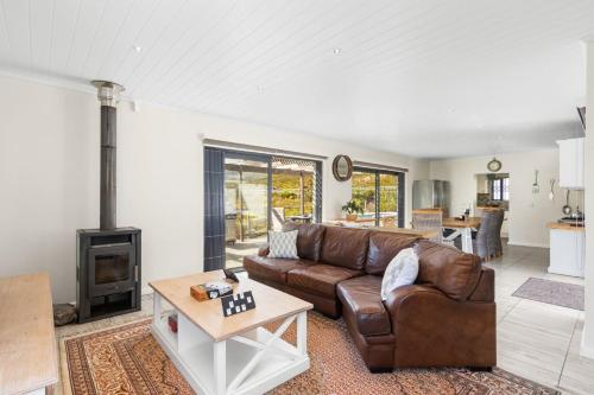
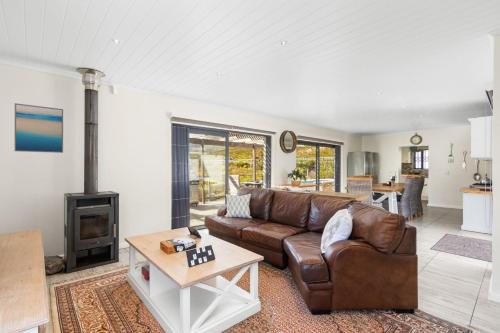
+ wall art [14,102,64,154]
